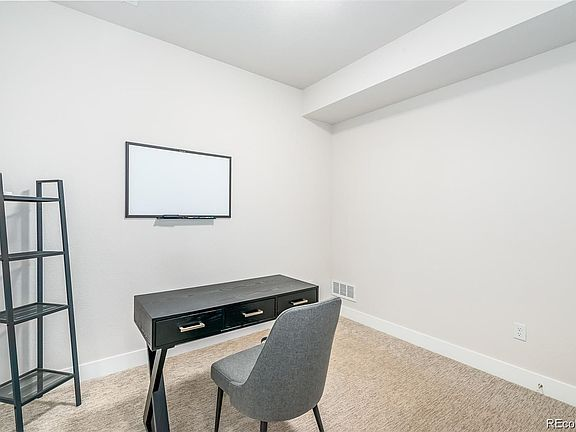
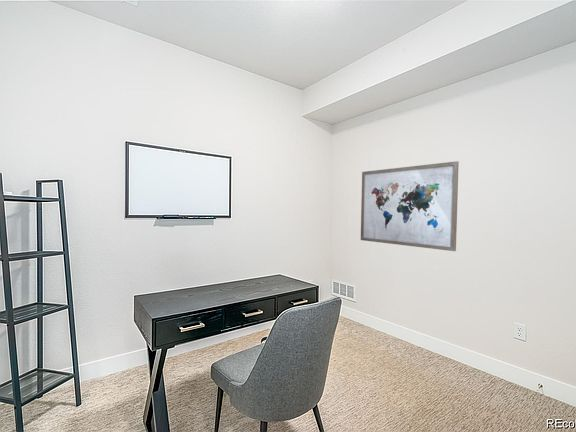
+ wall art [360,160,460,252]
